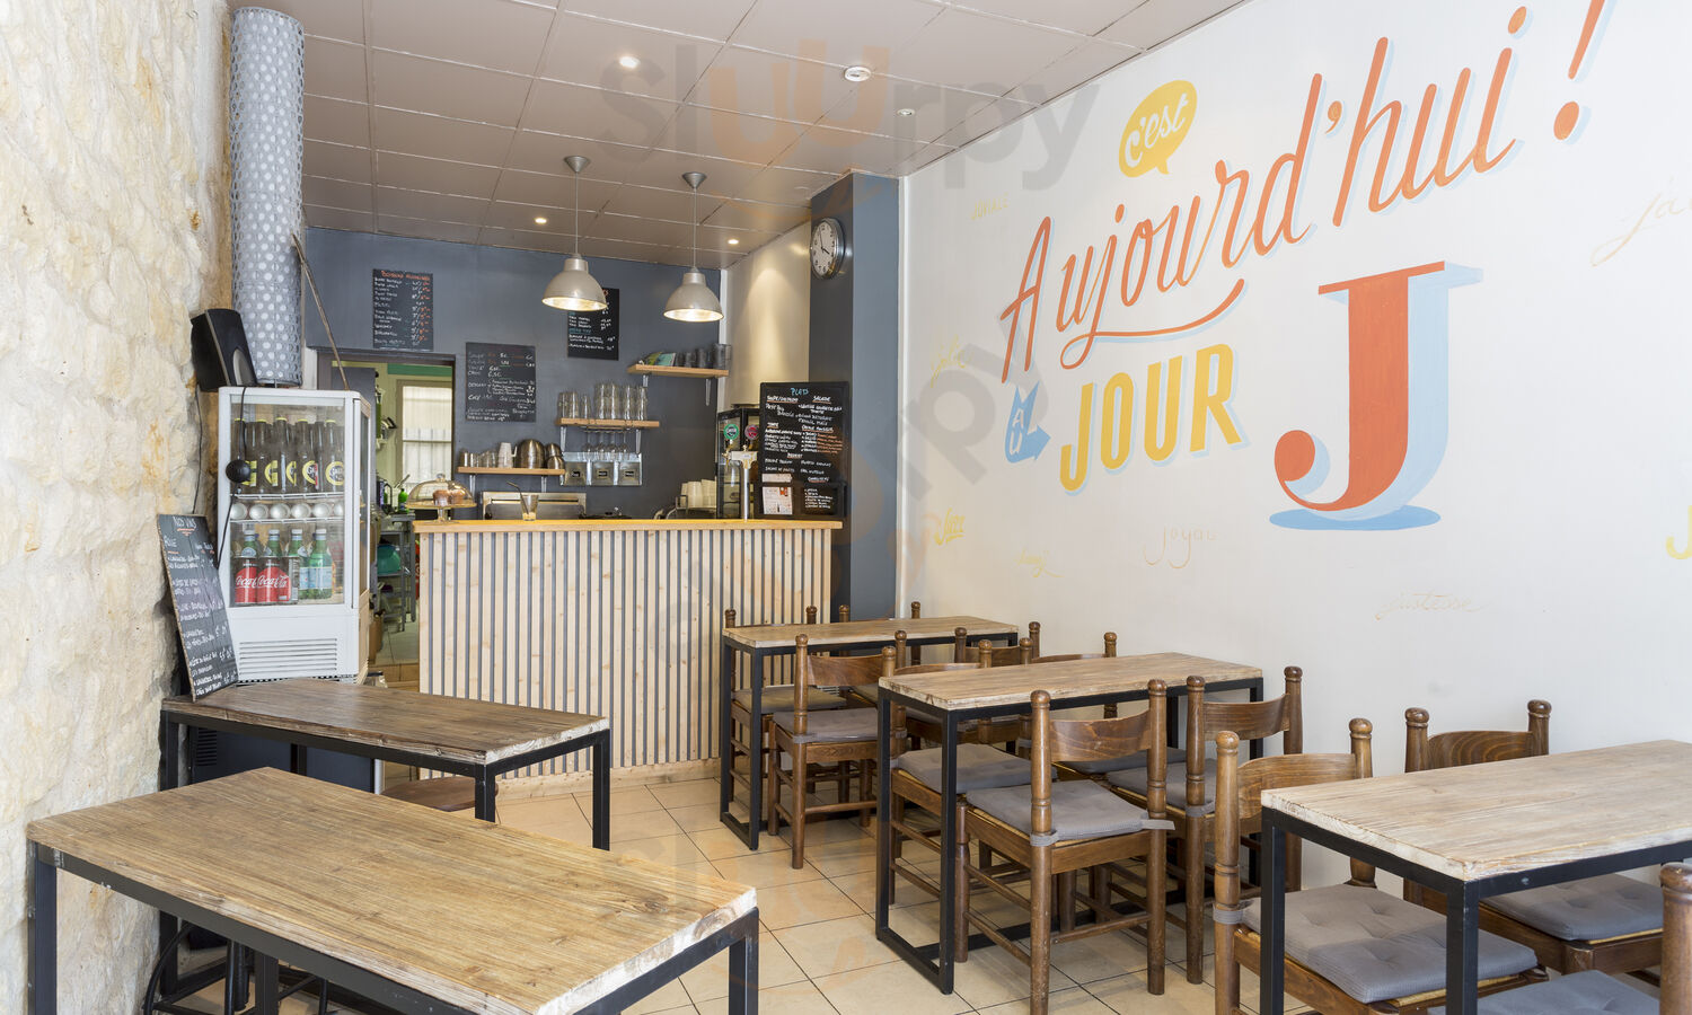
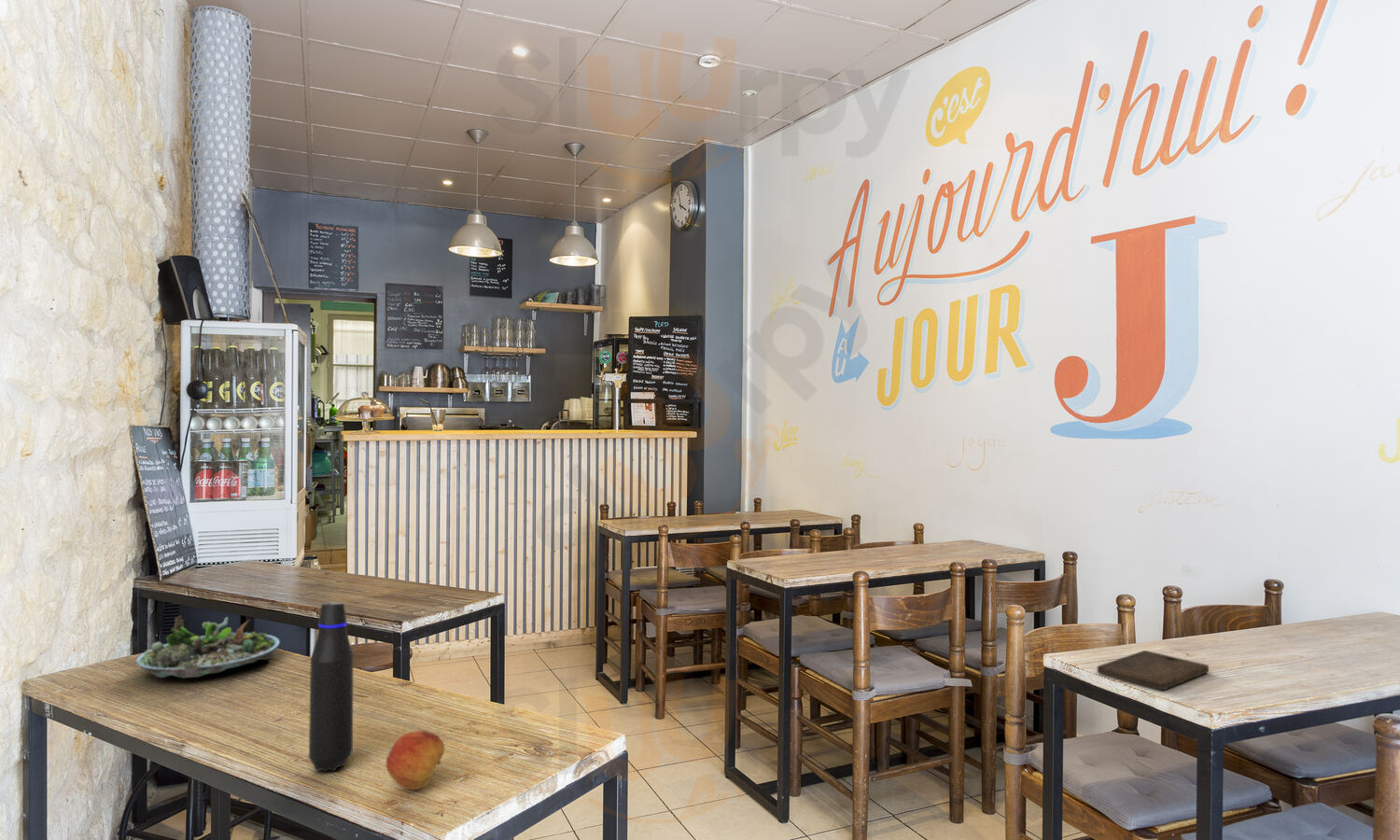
+ cutting board [1097,650,1210,691]
+ fruit [385,730,445,791]
+ succulent planter [134,615,281,679]
+ water bottle [308,601,355,772]
